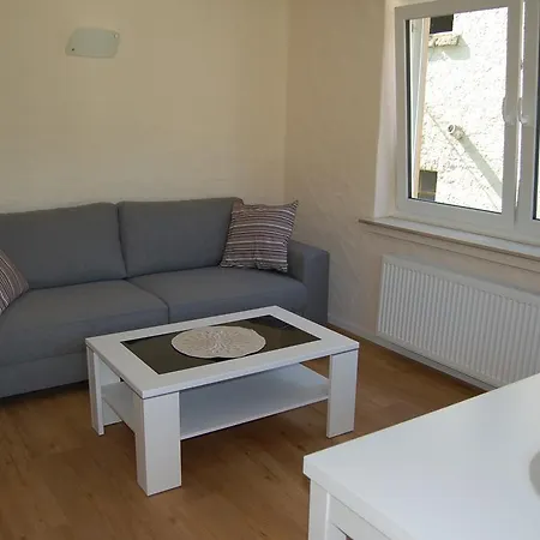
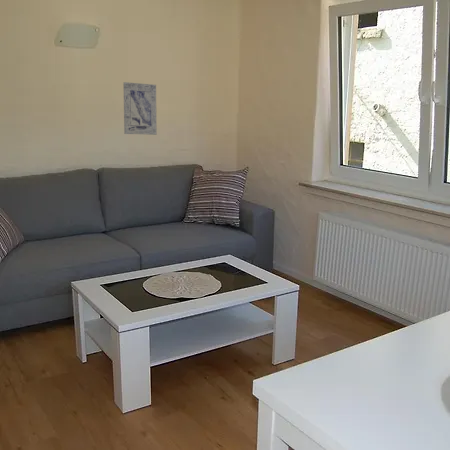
+ wall art [122,81,158,136]
